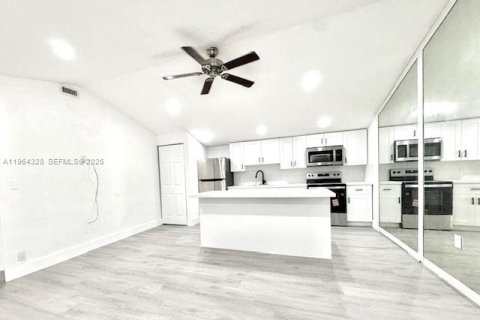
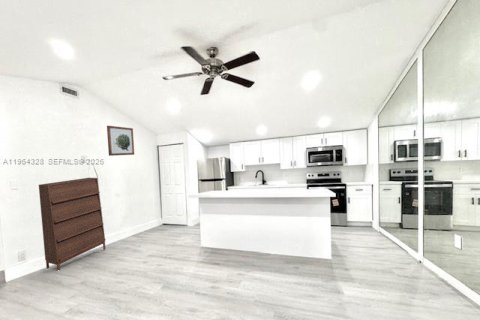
+ wall art [106,125,135,157]
+ shoe cabinet [38,177,106,271]
